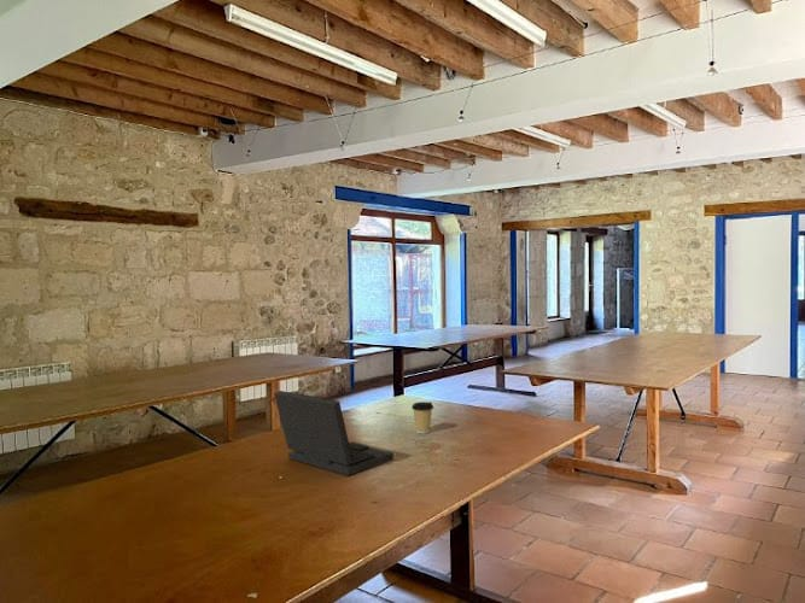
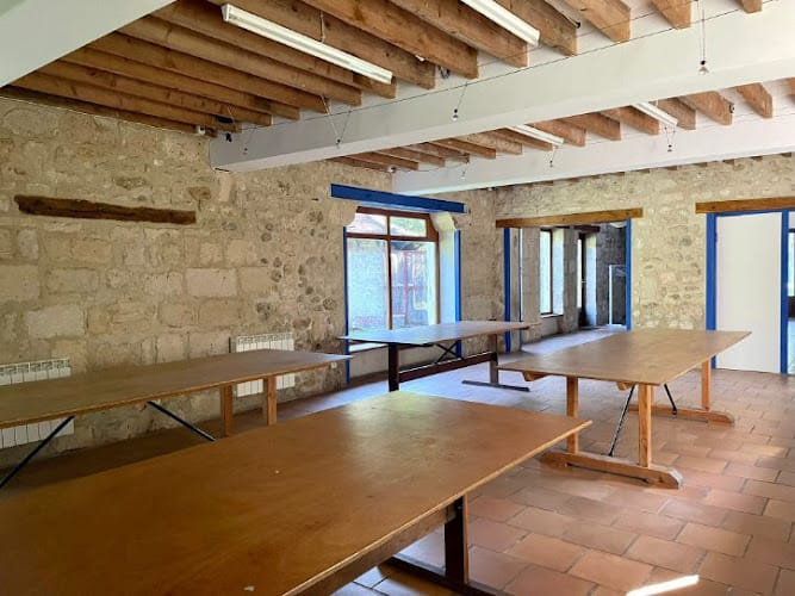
- coffee cup [410,400,434,434]
- laptop [273,390,395,478]
